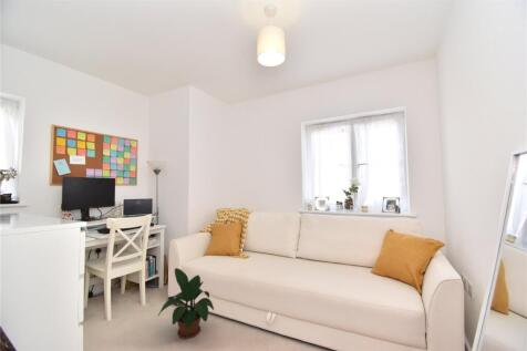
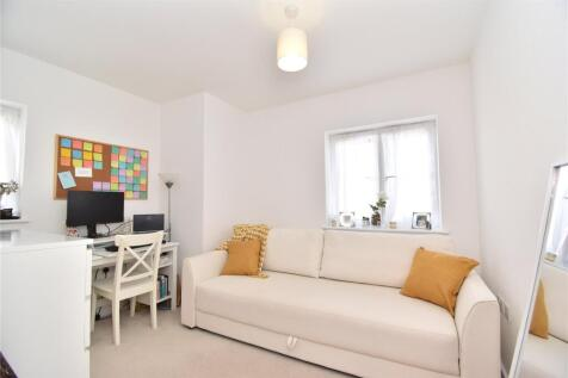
- potted plant [157,267,215,340]
